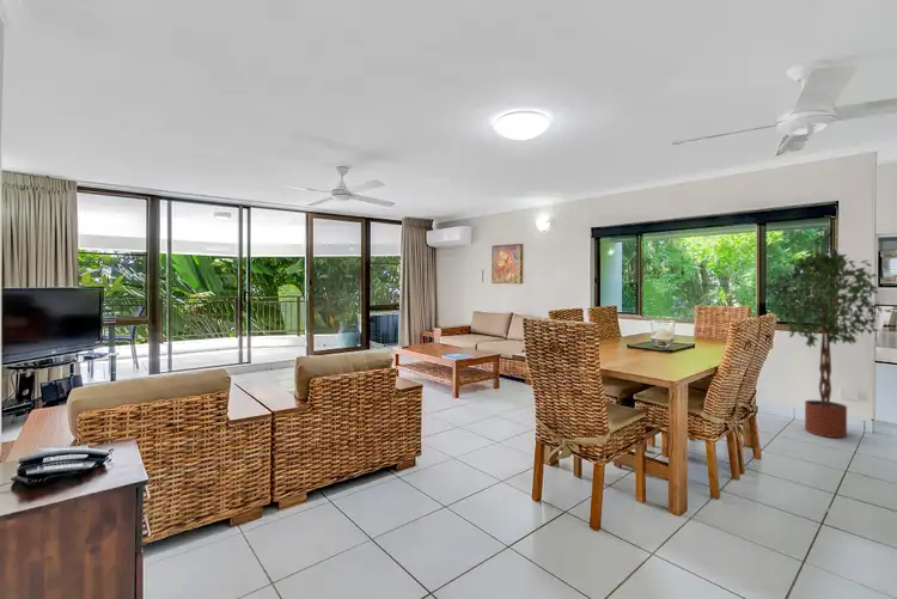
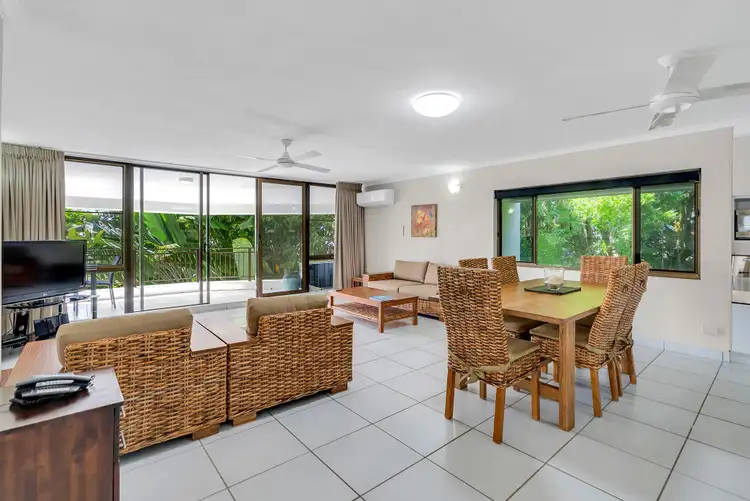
- potted tree [764,251,891,439]
